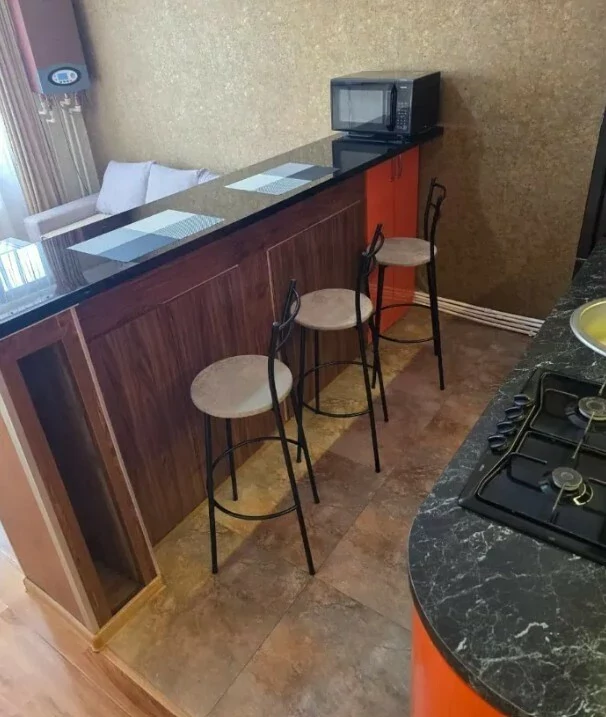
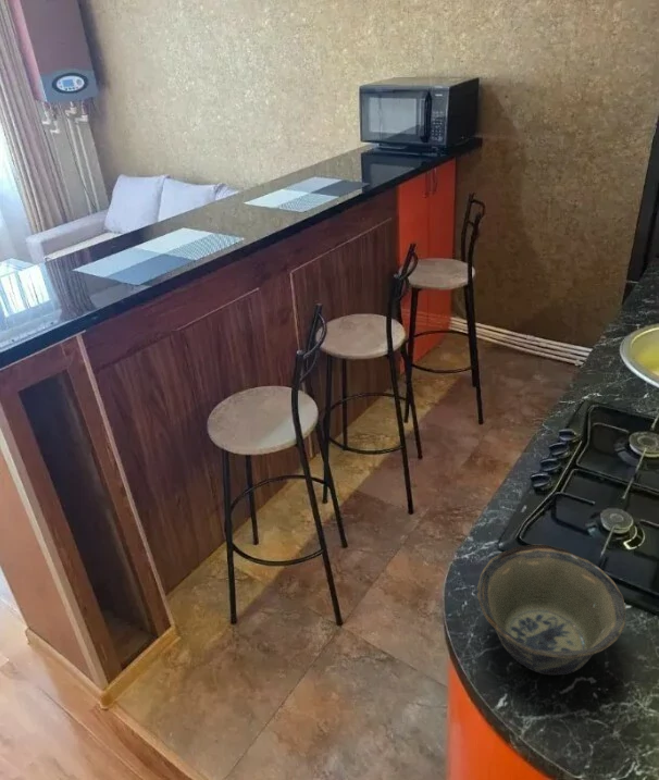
+ bowl [476,543,626,676]
